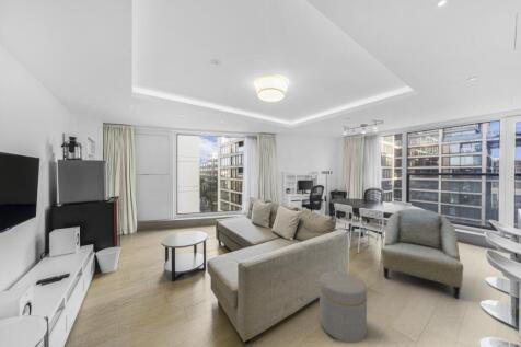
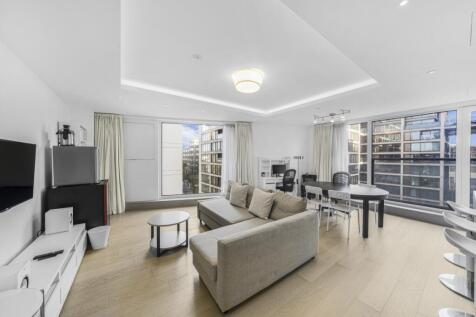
- armchair [380,208,464,300]
- ottoman [319,270,368,344]
